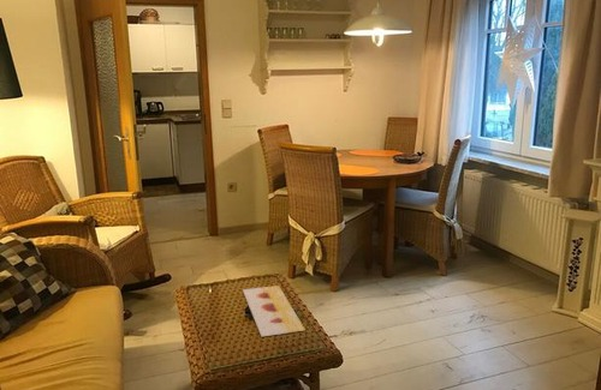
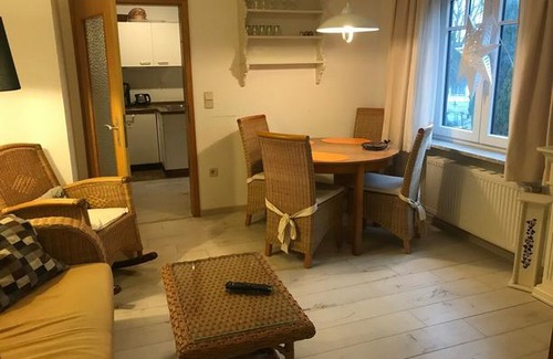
- painting [242,284,307,337]
